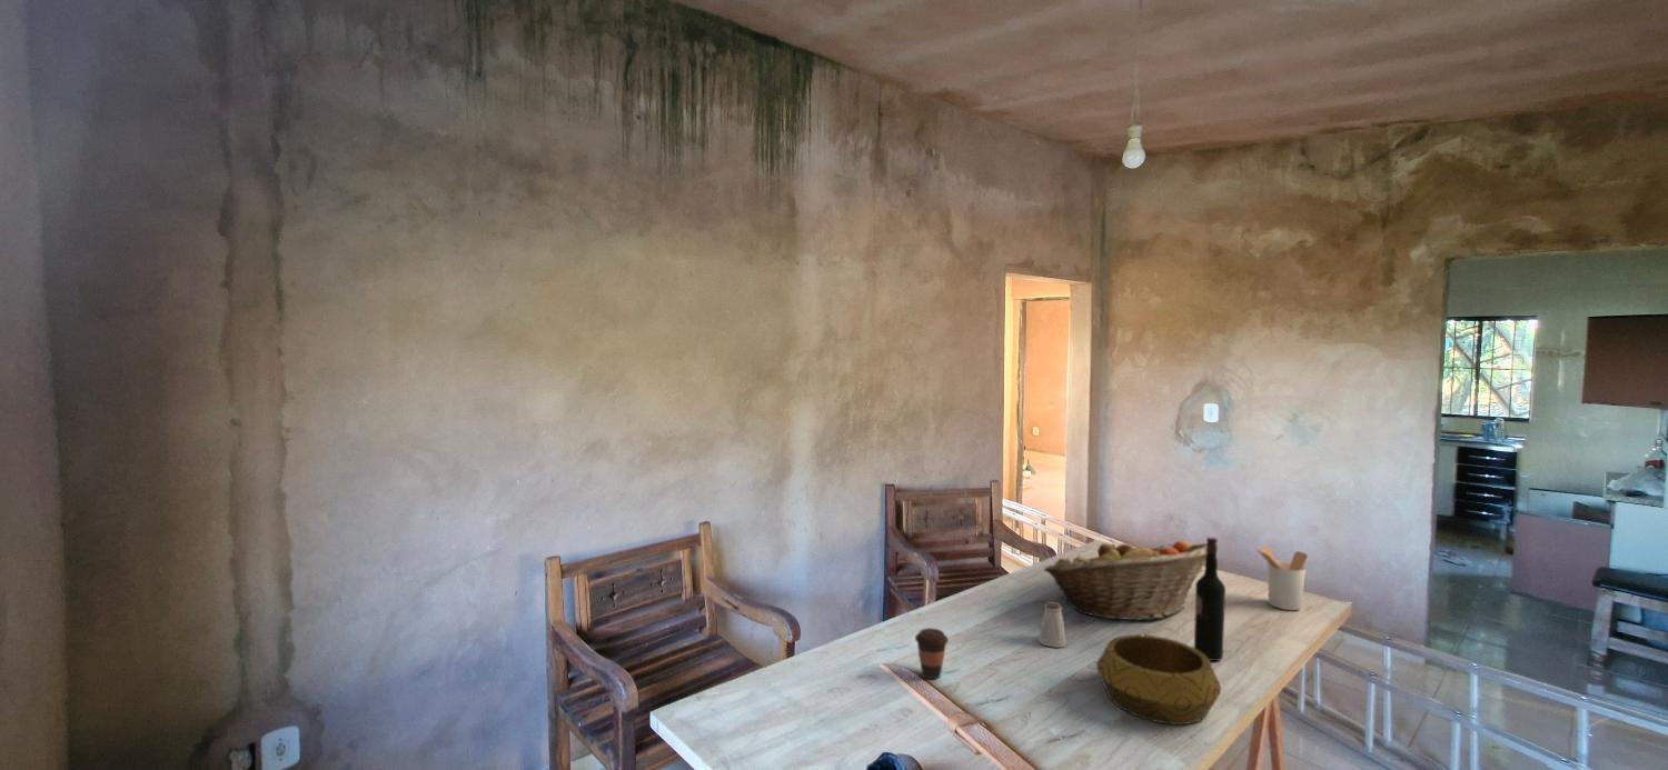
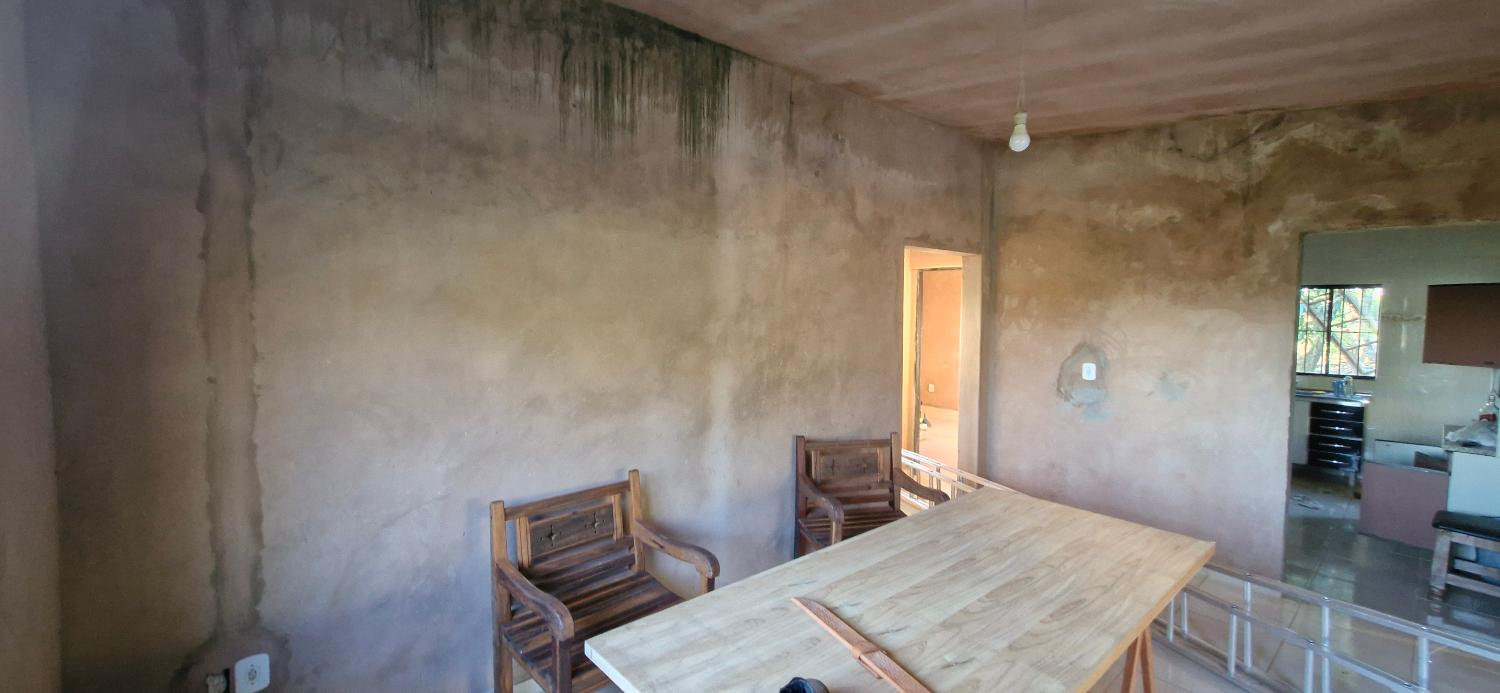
- saltshaker [1037,600,1069,649]
- utensil holder [1253,547,1309,611]
- fruit basket [1043,538,1207,621]
- decorative bowl [1095,633,1222,726]
- wine bottle [1193,537,1227,662]
- coffee cup [914,627,950,680]
